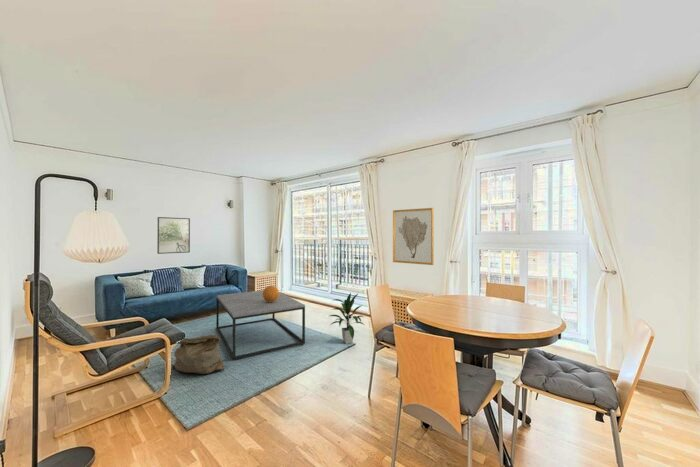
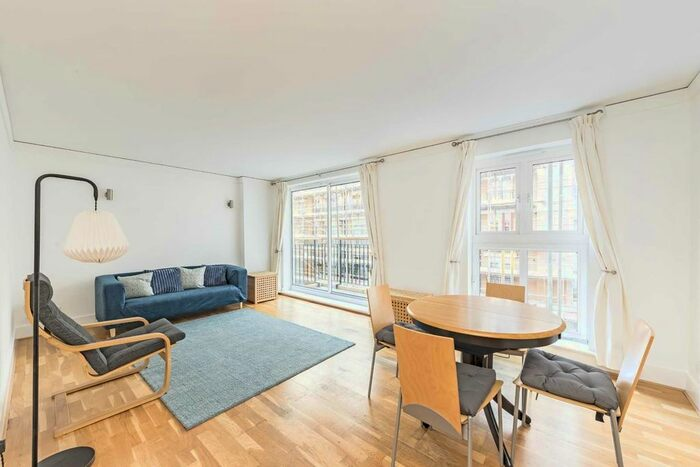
- bag [170,334,225,375]
- coffee table [215,289,306,361]
- decorative sphere [262,285,280,302]
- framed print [156,216,191,255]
- wall art [392,207,435,266]
- indoor plant [329,292,366,345]
